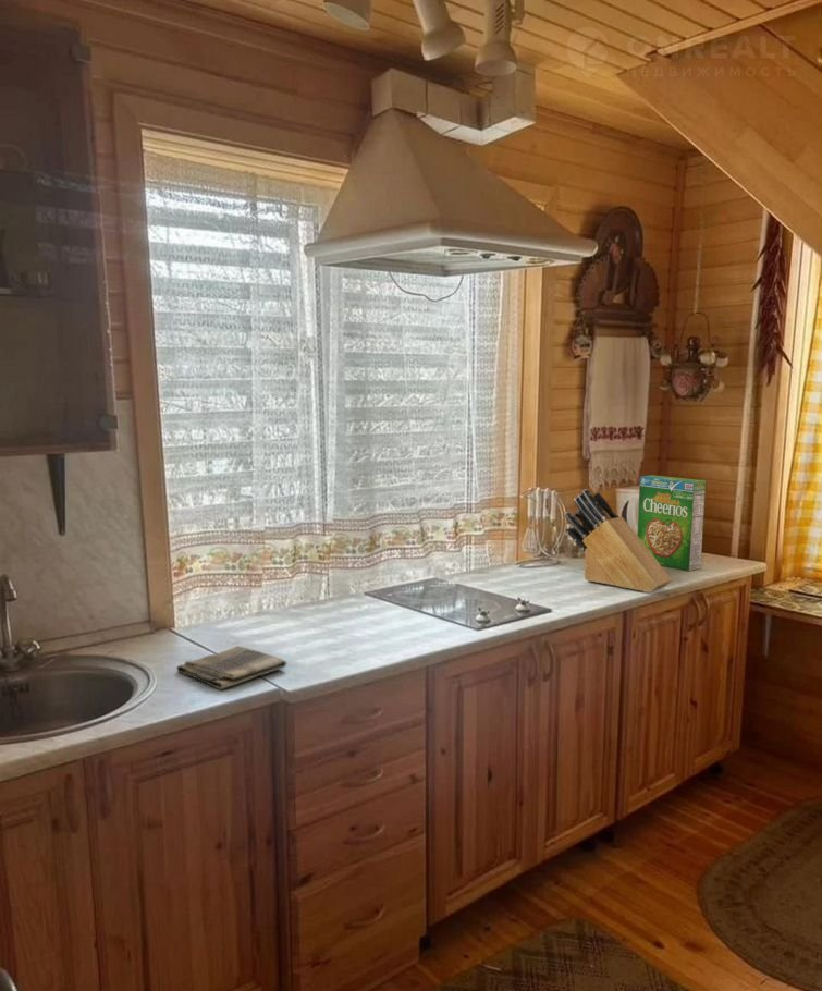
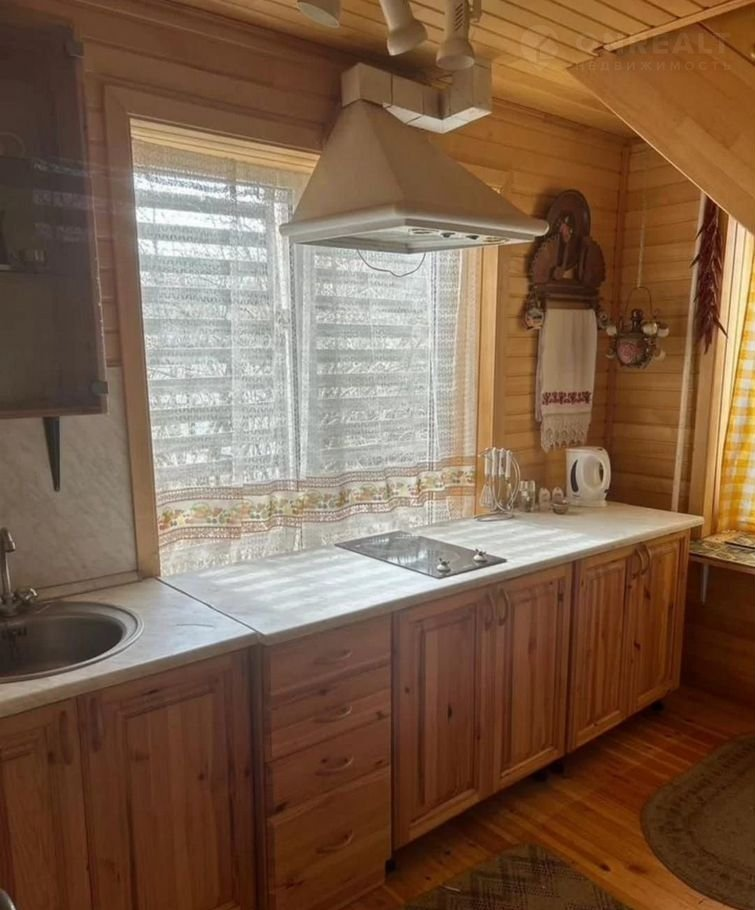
- cereal box [637,474,707,572]
- dish towel [175,645,287,690]
- knife block [564,488,673,594]
